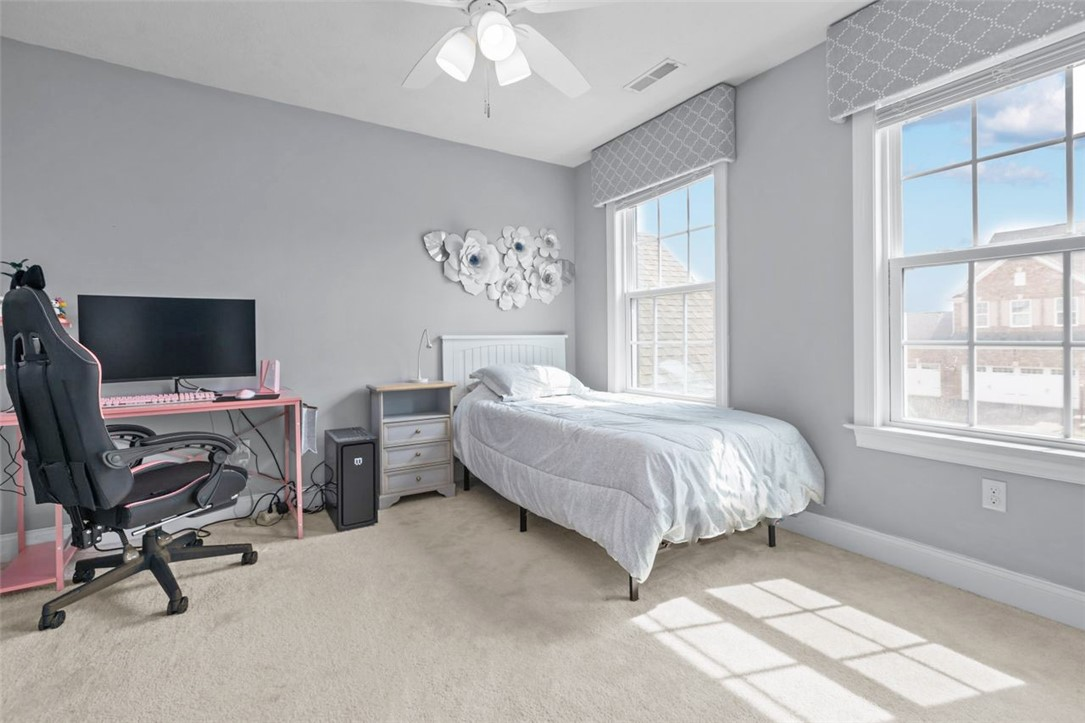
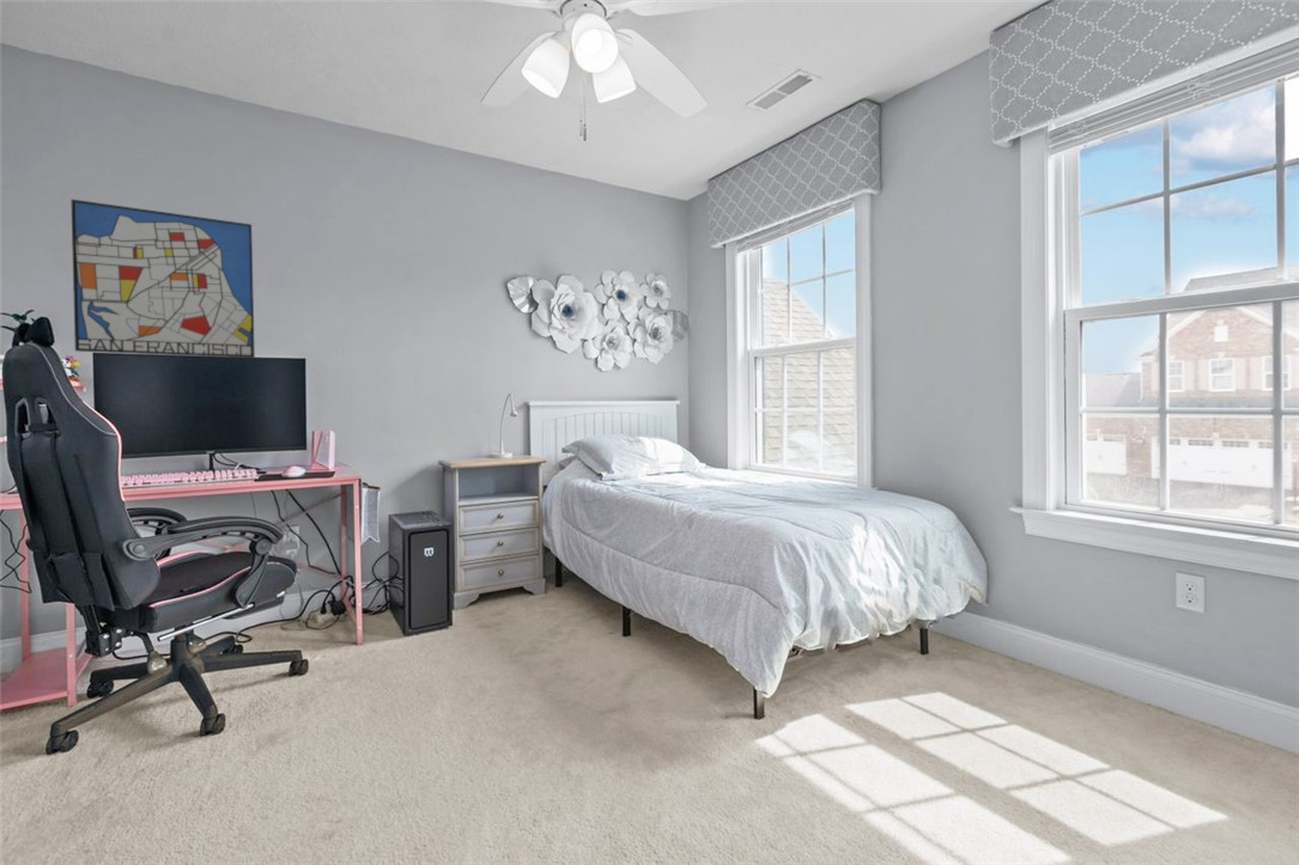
+ wall art [69,199,256,359]
